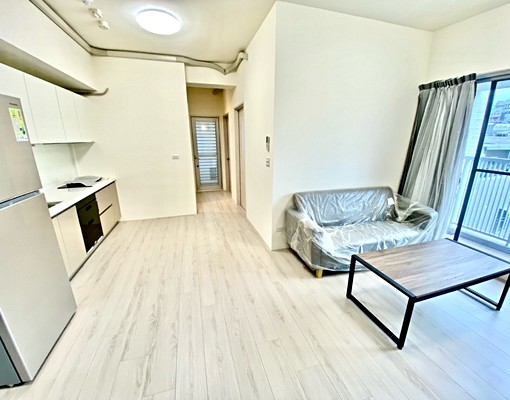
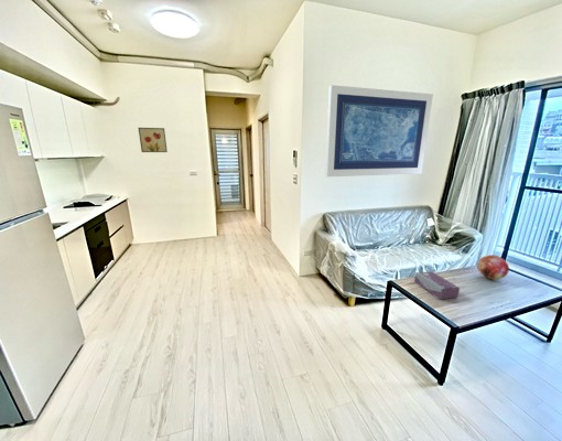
+ wall art [324,84,434,178]
+ decorative orb [476,254,510,280]
+ wall art [138,127,169,153]
+ tissue box [413,270,461,301]
